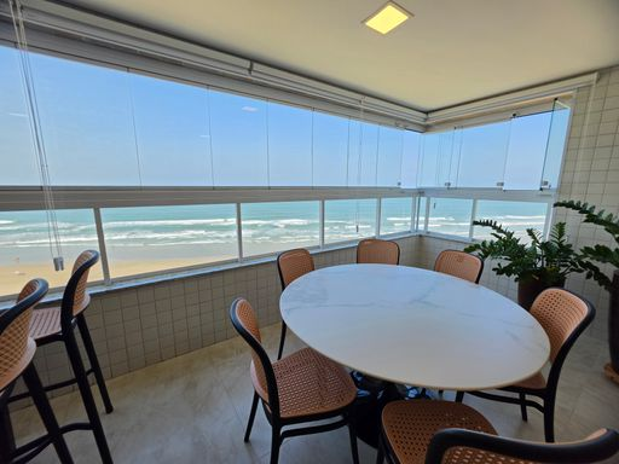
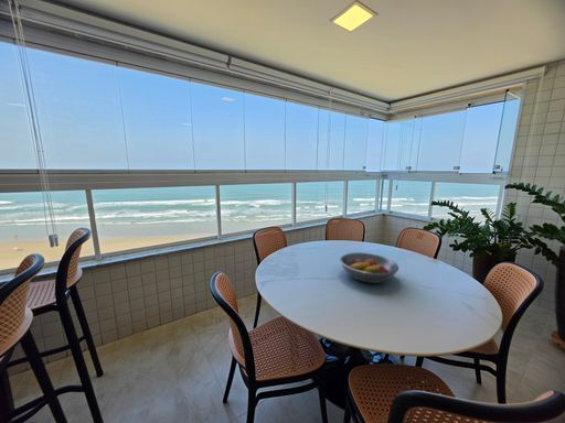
+ fruit bowl [339,252,399,284]
